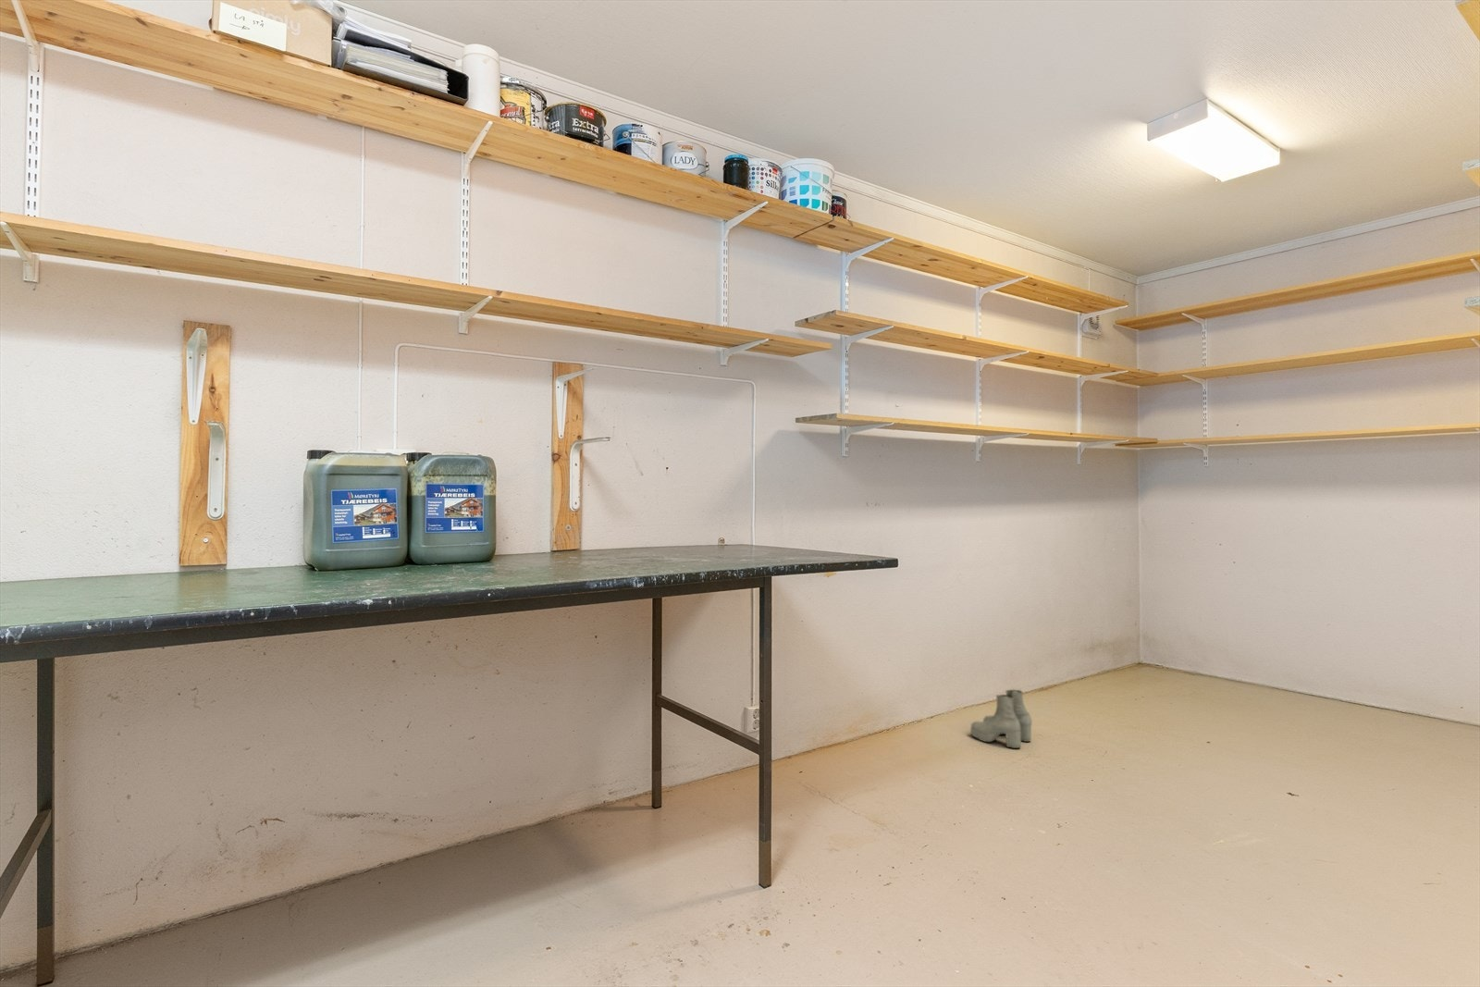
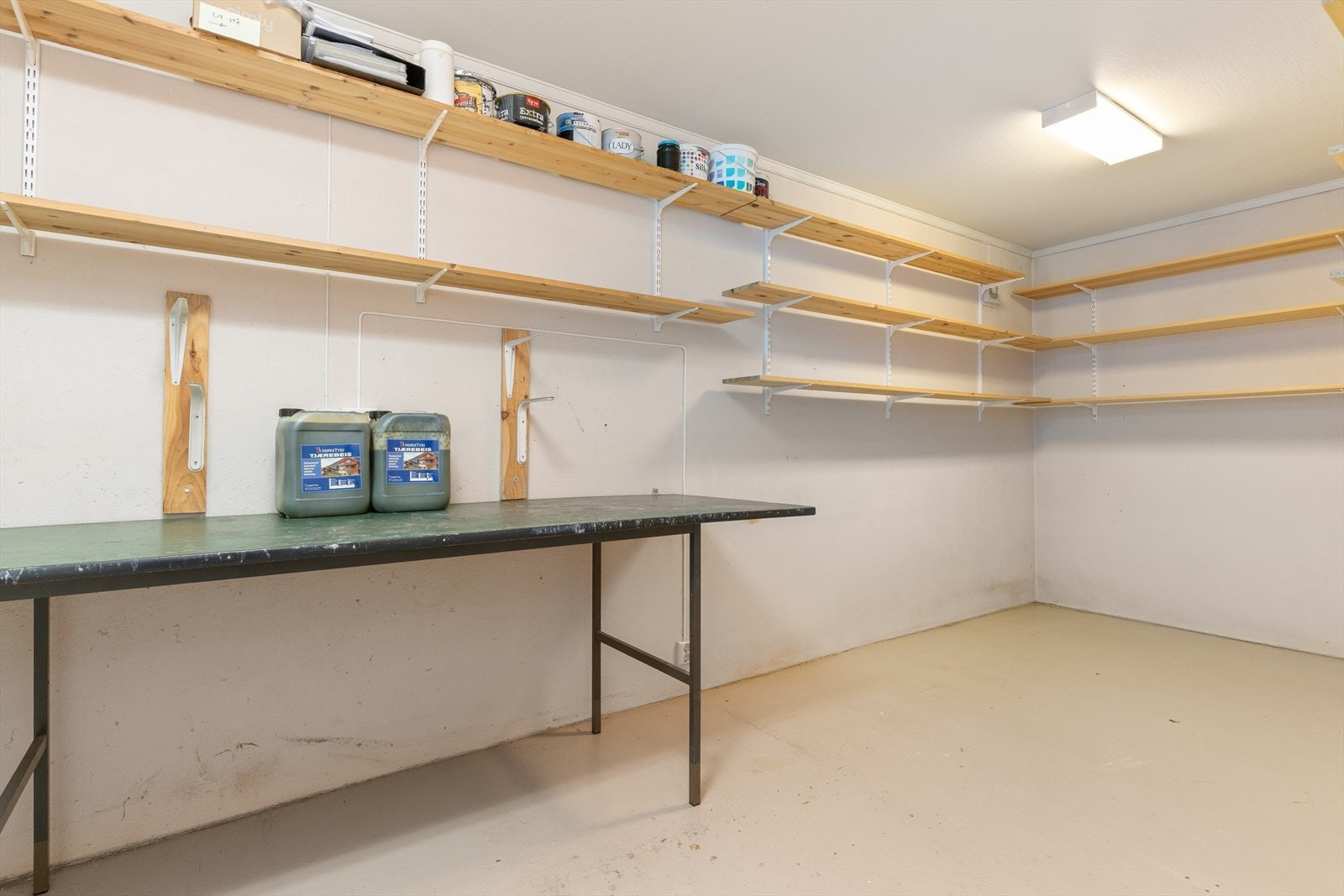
- boots [969,690,1033,749]
